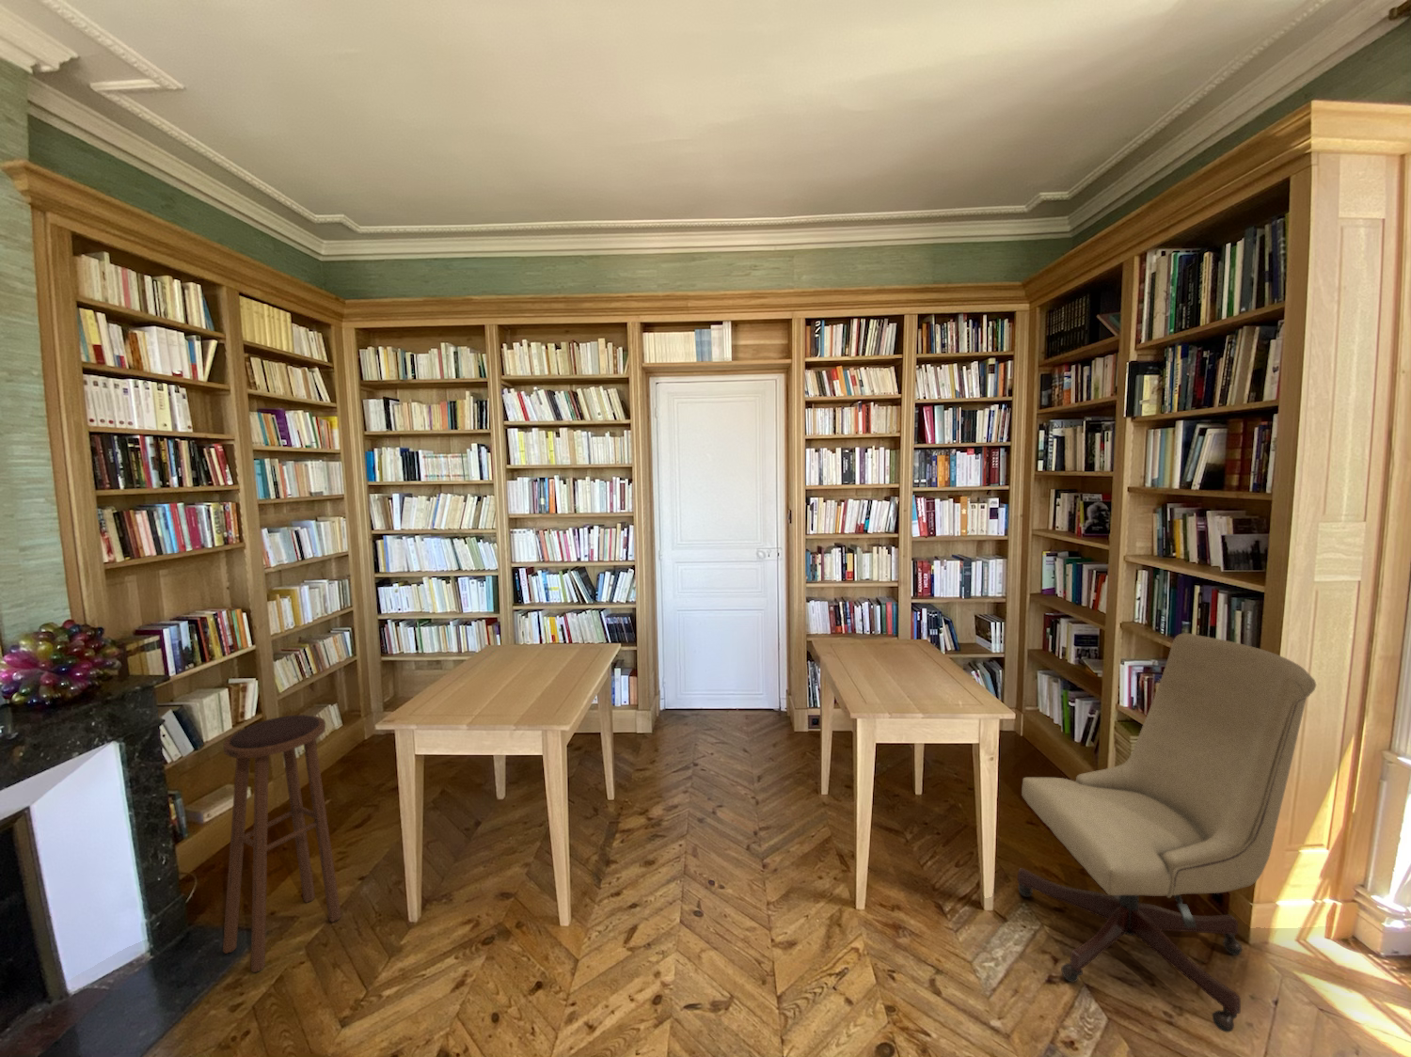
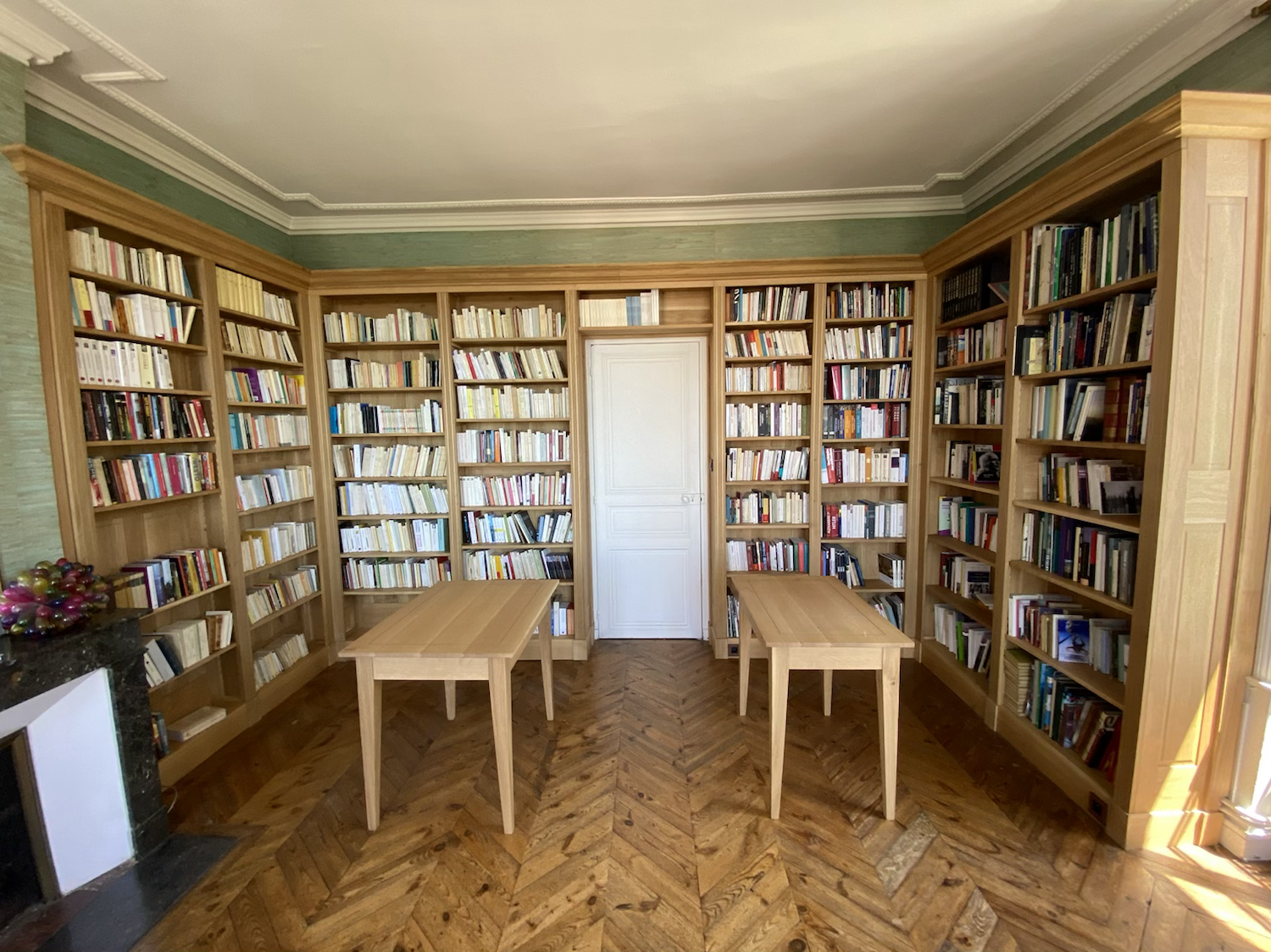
- stool [222,714,342,974]
- chair [1017,632,1317,1034]
